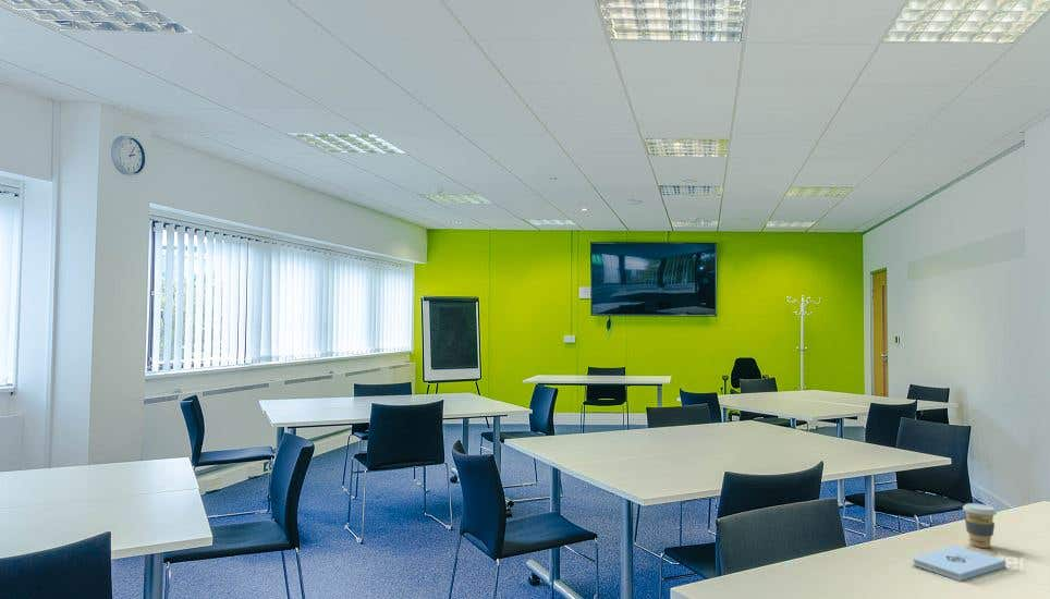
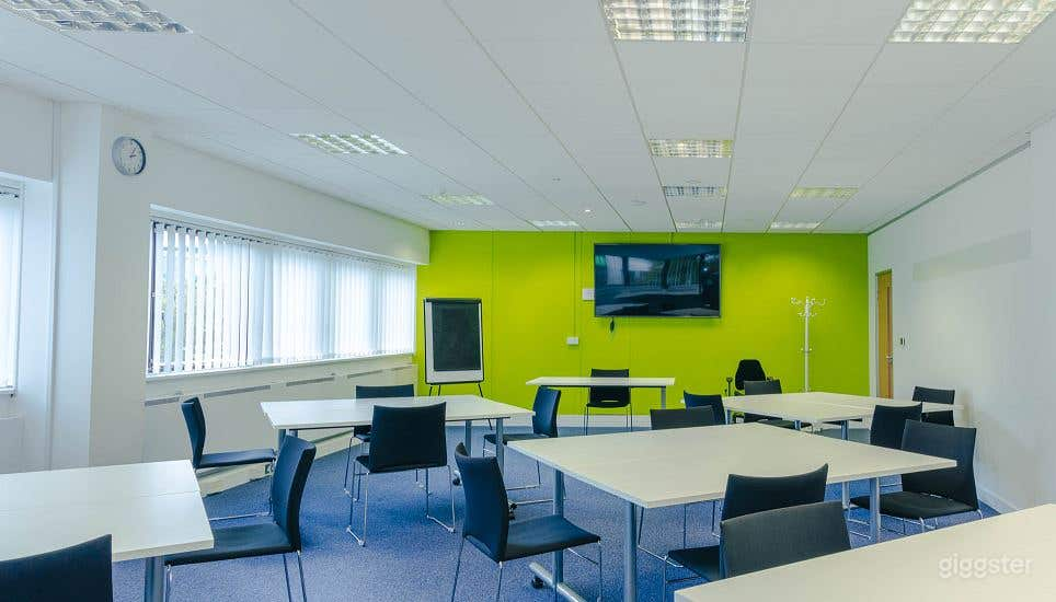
- notepad [912,546,1006,582]
- coffee cup [962,502,998,549]
